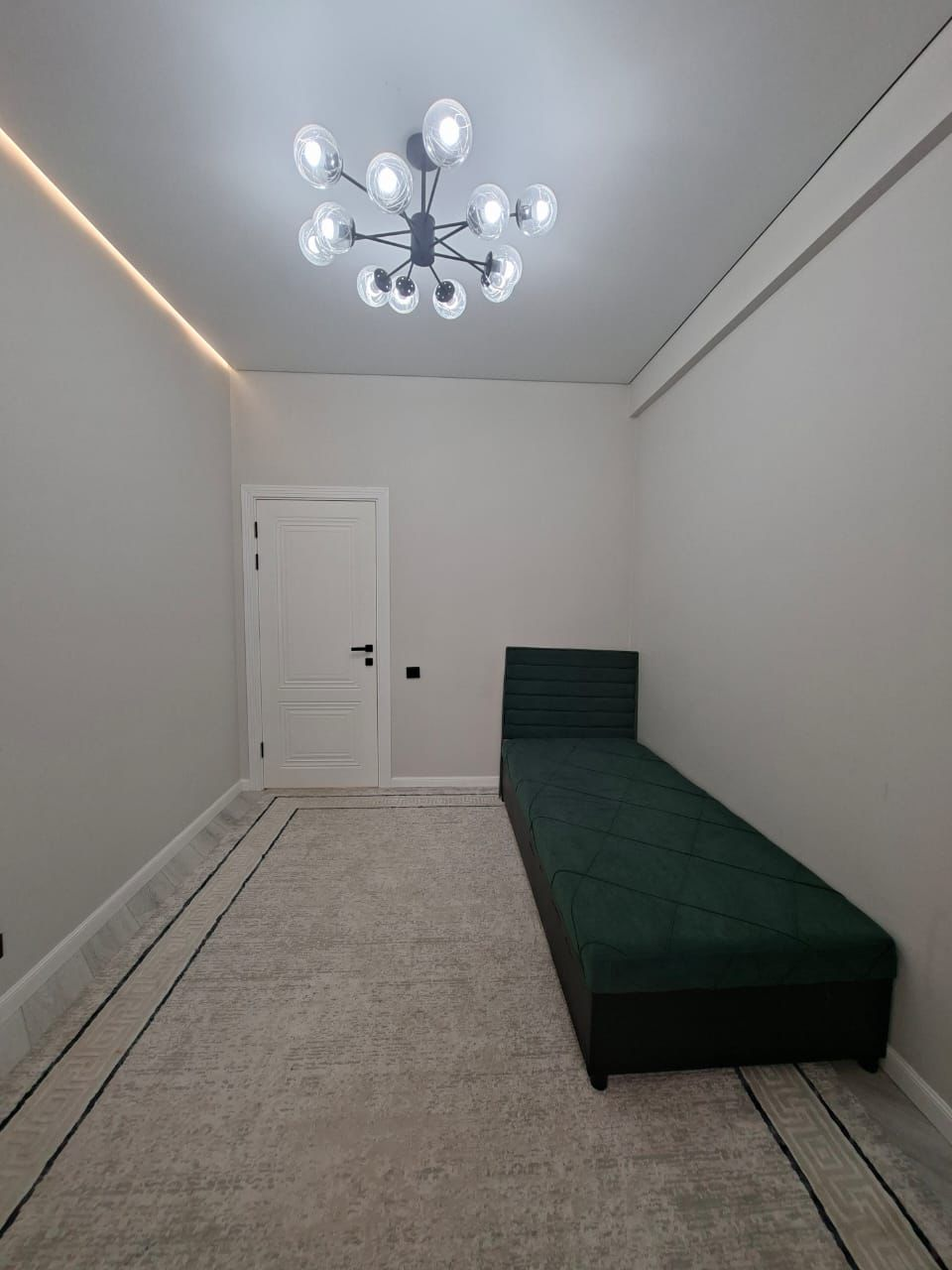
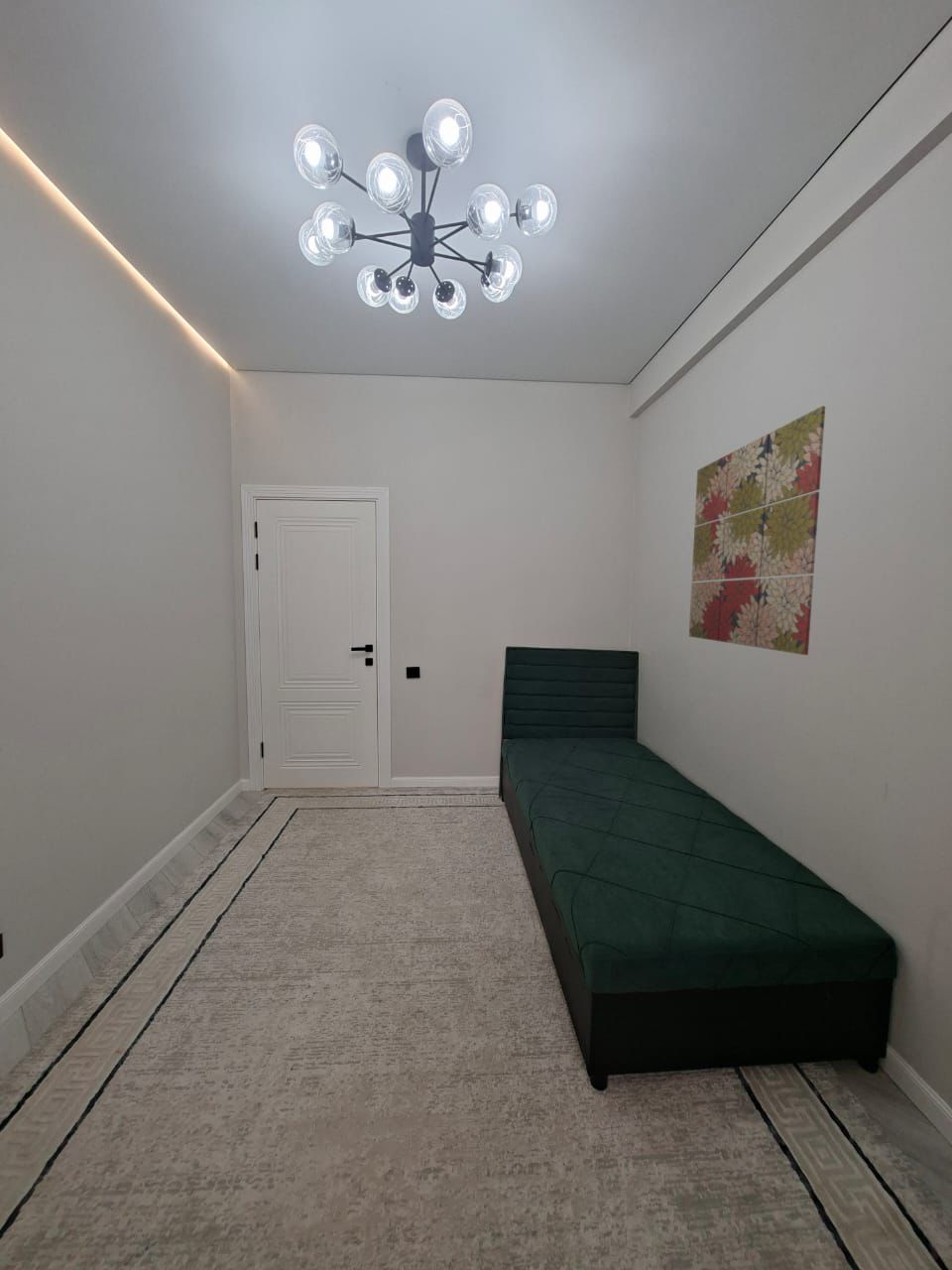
+ wall art [688,405,826,656]
